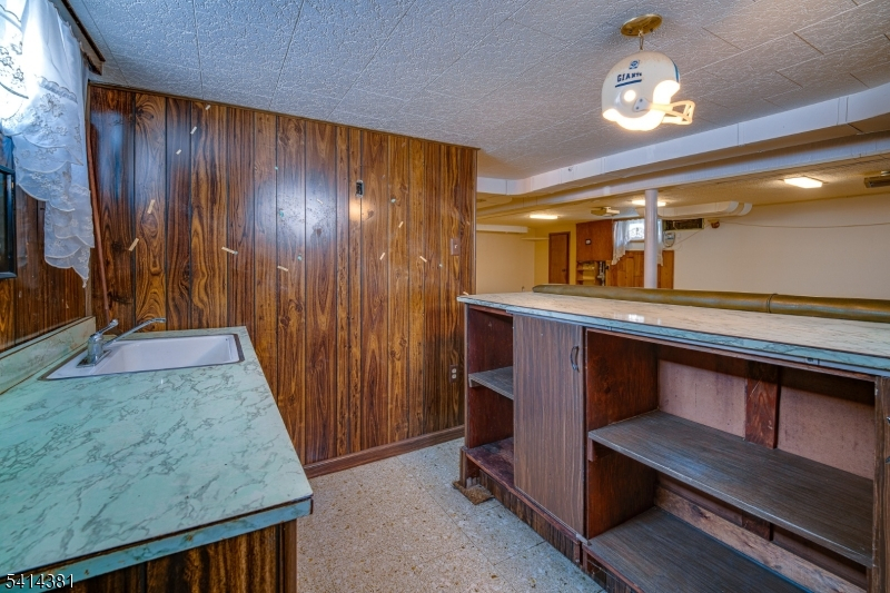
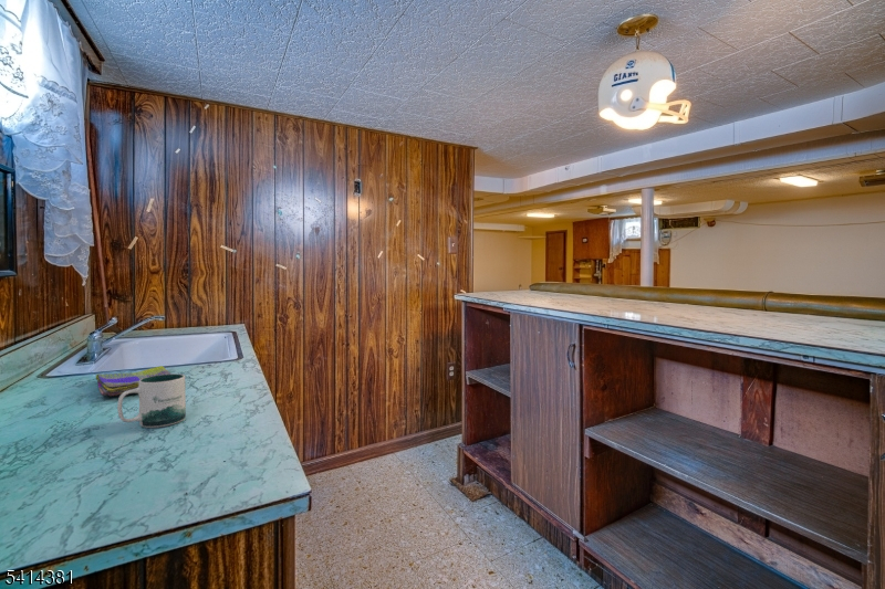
+ dish towel [95,365,171,397]
+ mug [116,372,187,429]
